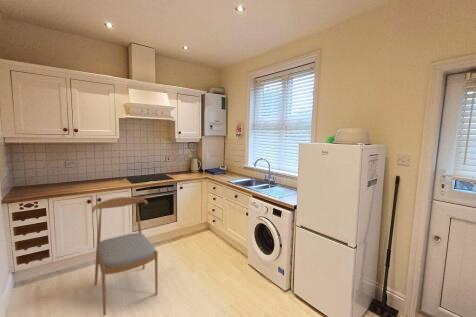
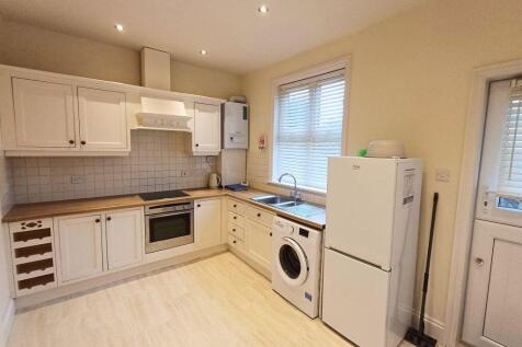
- dining chair [91,196,159,316]
